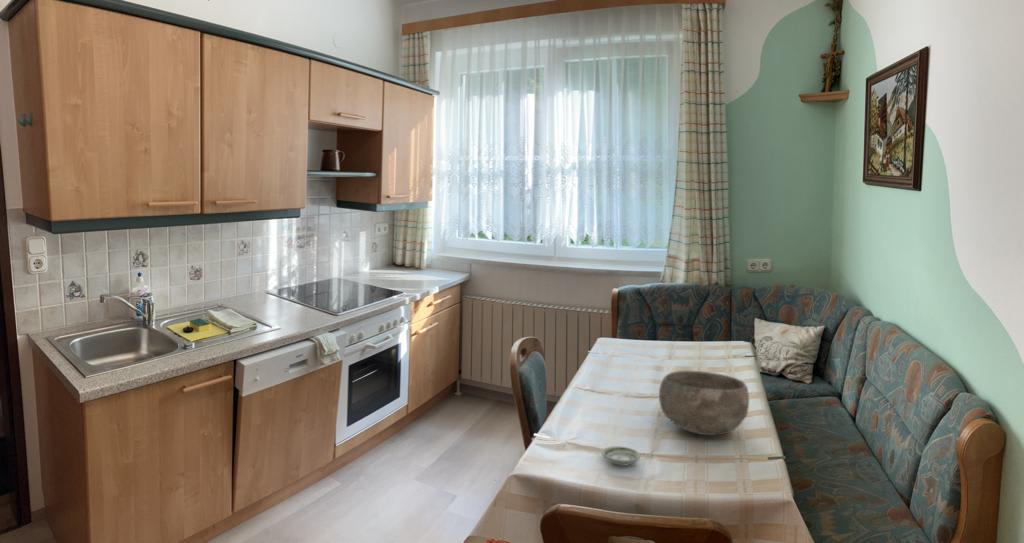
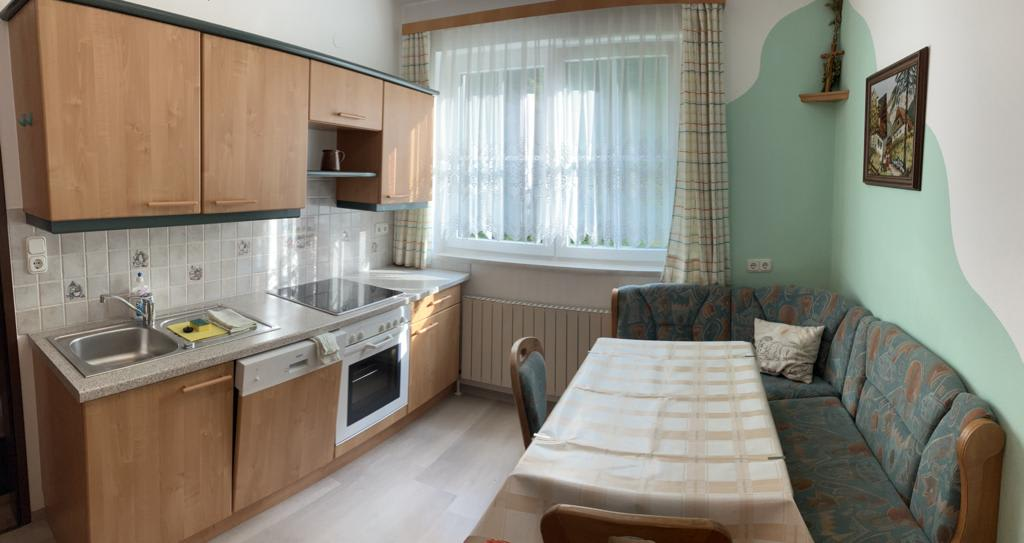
- saucer [601,445,641,467]
- bowl [658,370,750,436]
